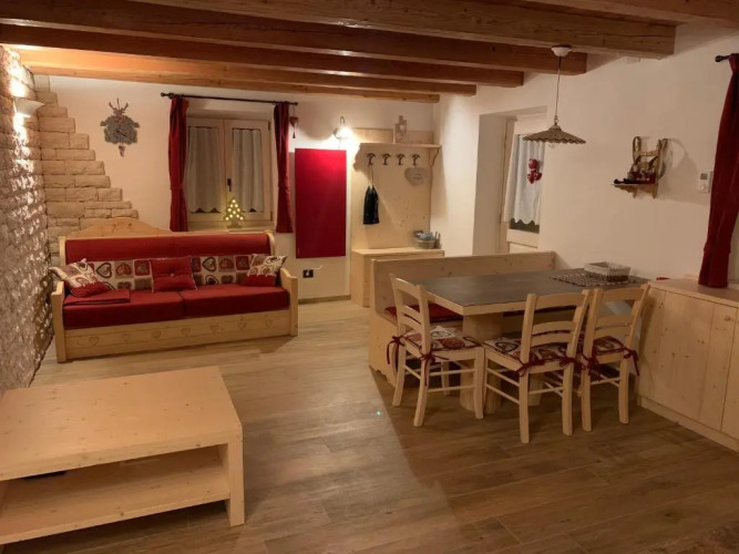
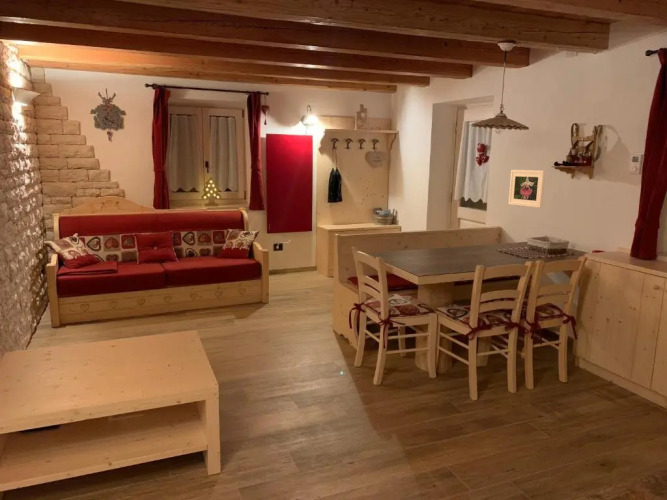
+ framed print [507,169,546,209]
